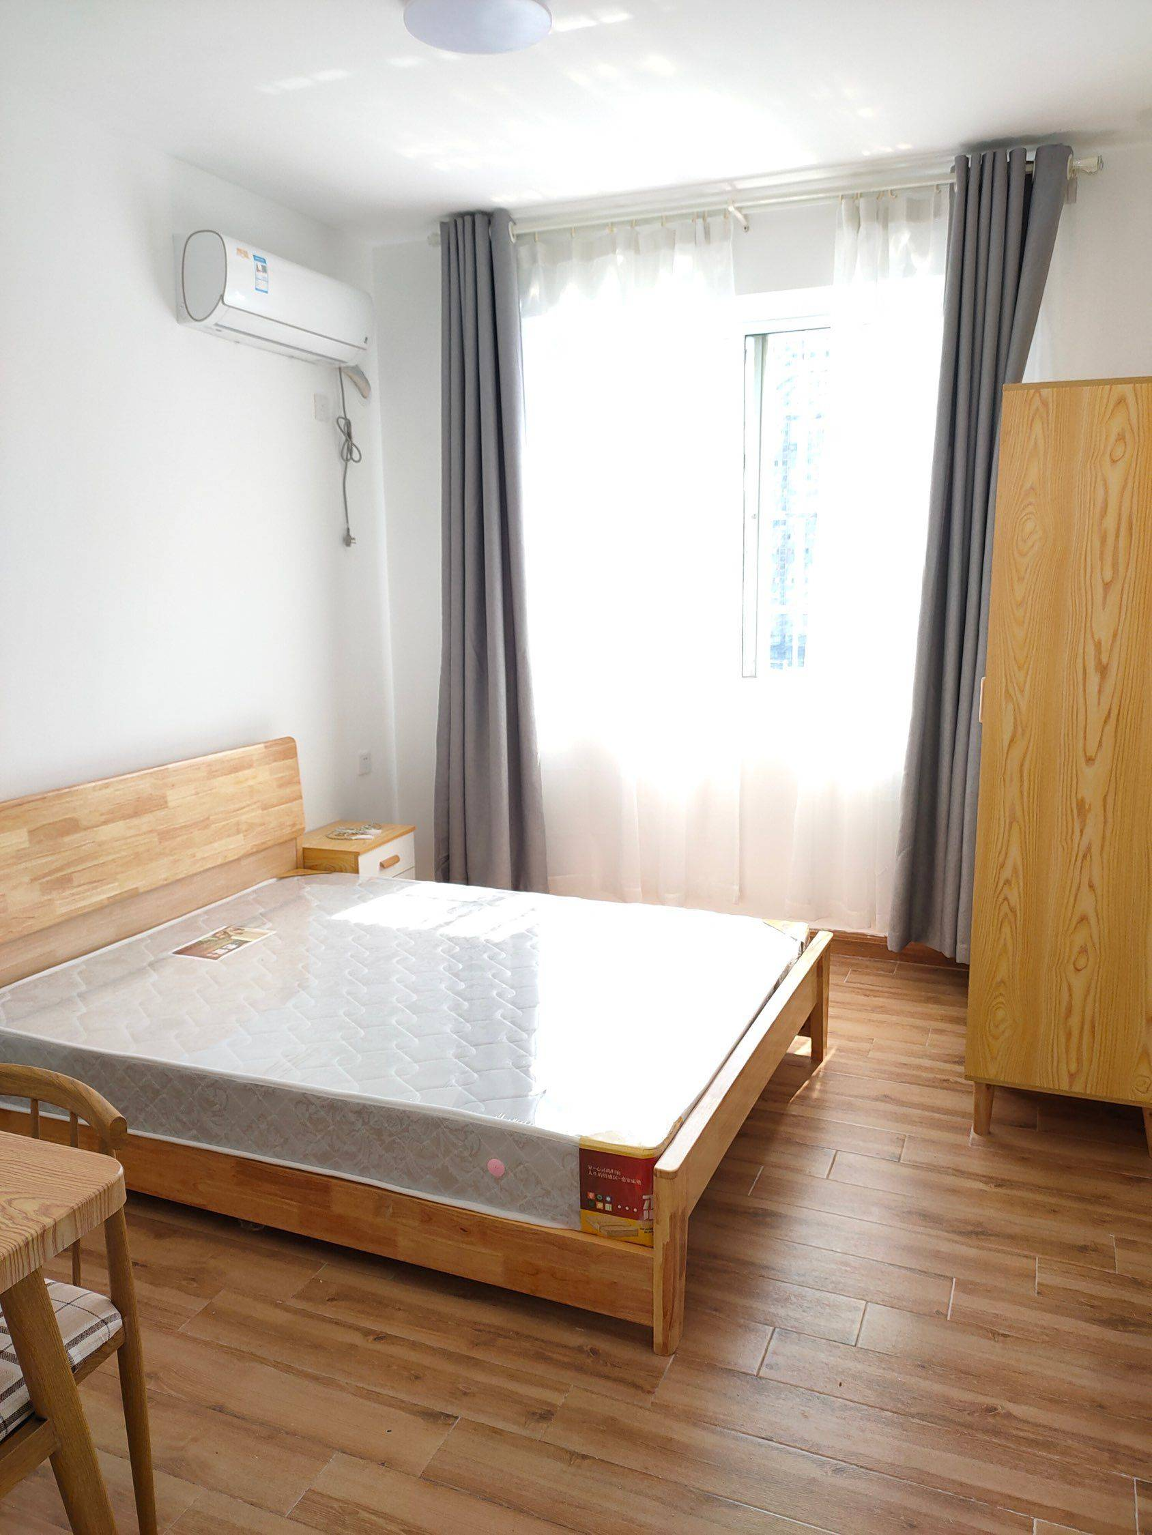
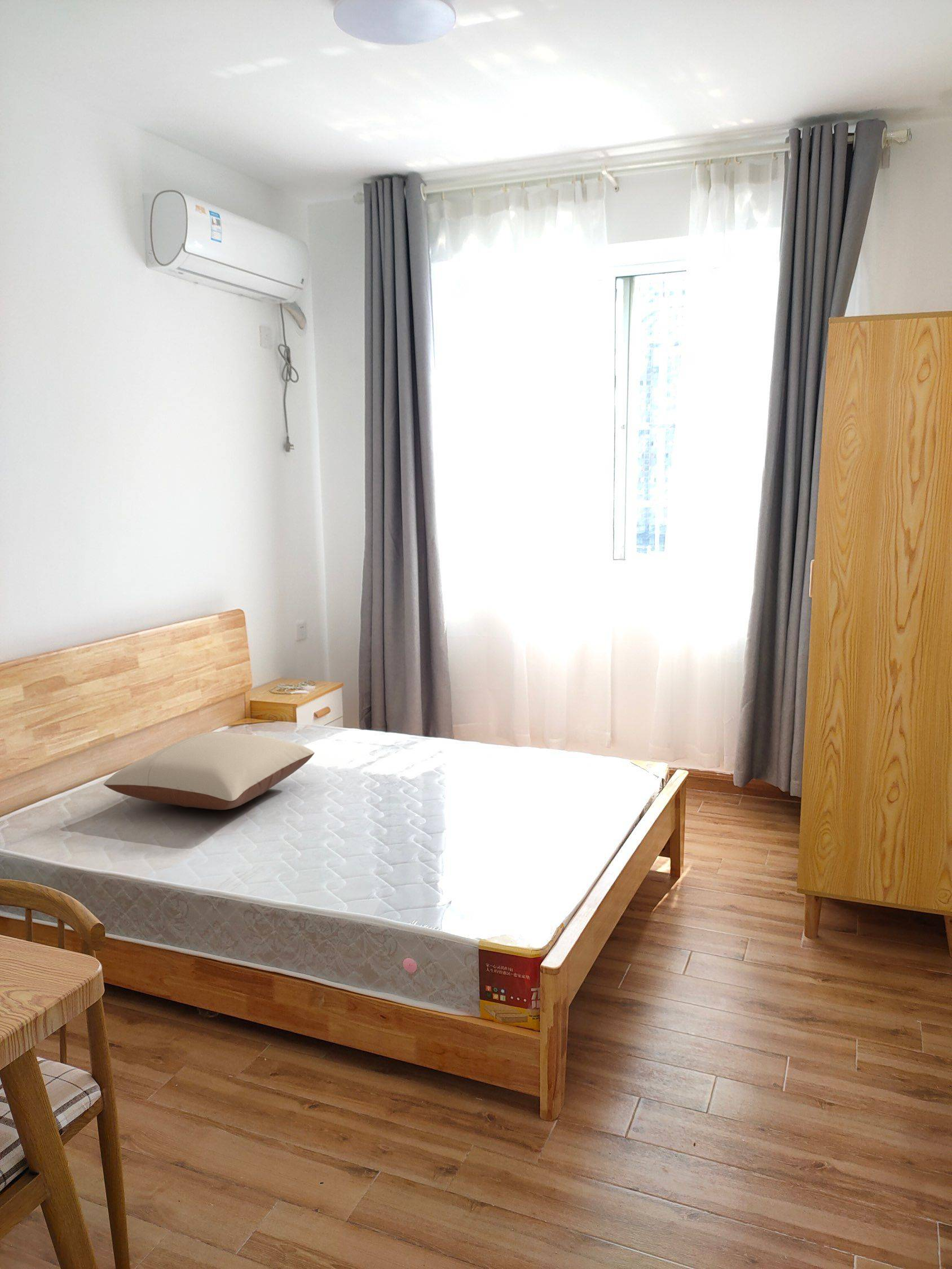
+ pillow [103,731,315,810]
